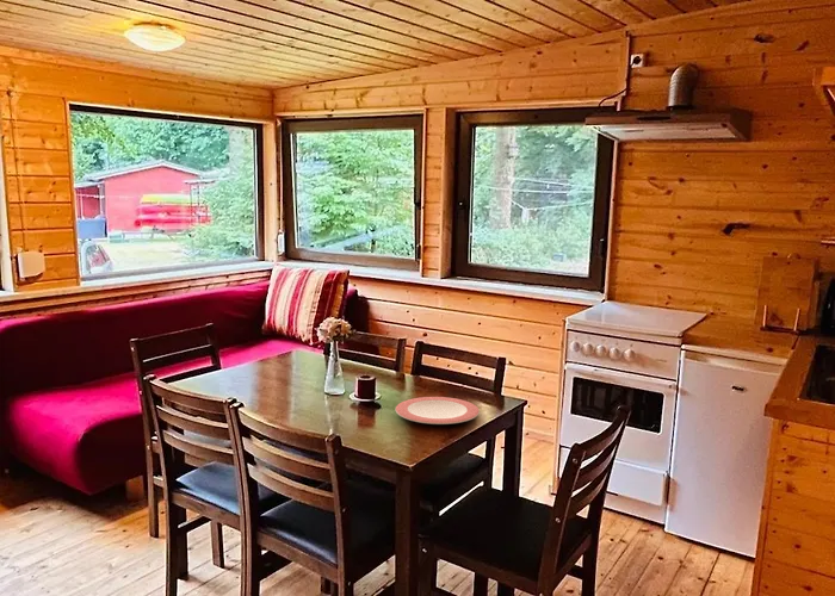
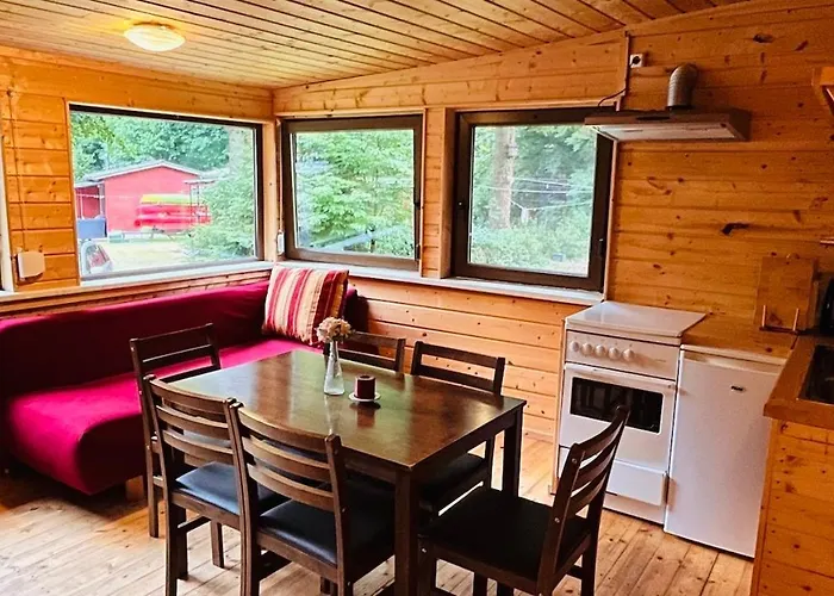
- plate [395,396,481,426]
